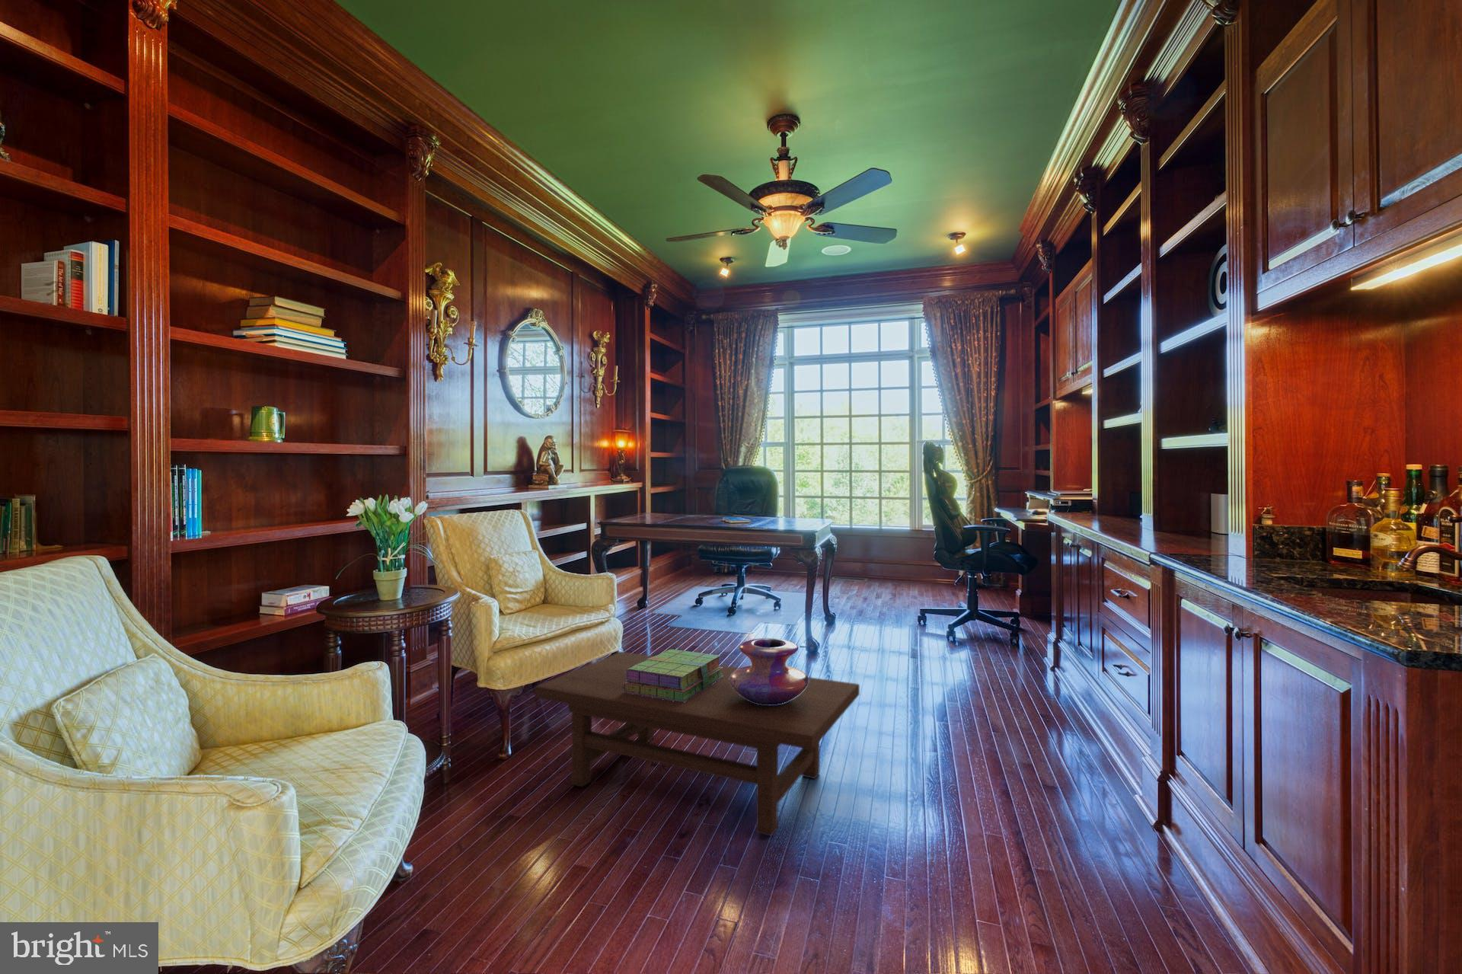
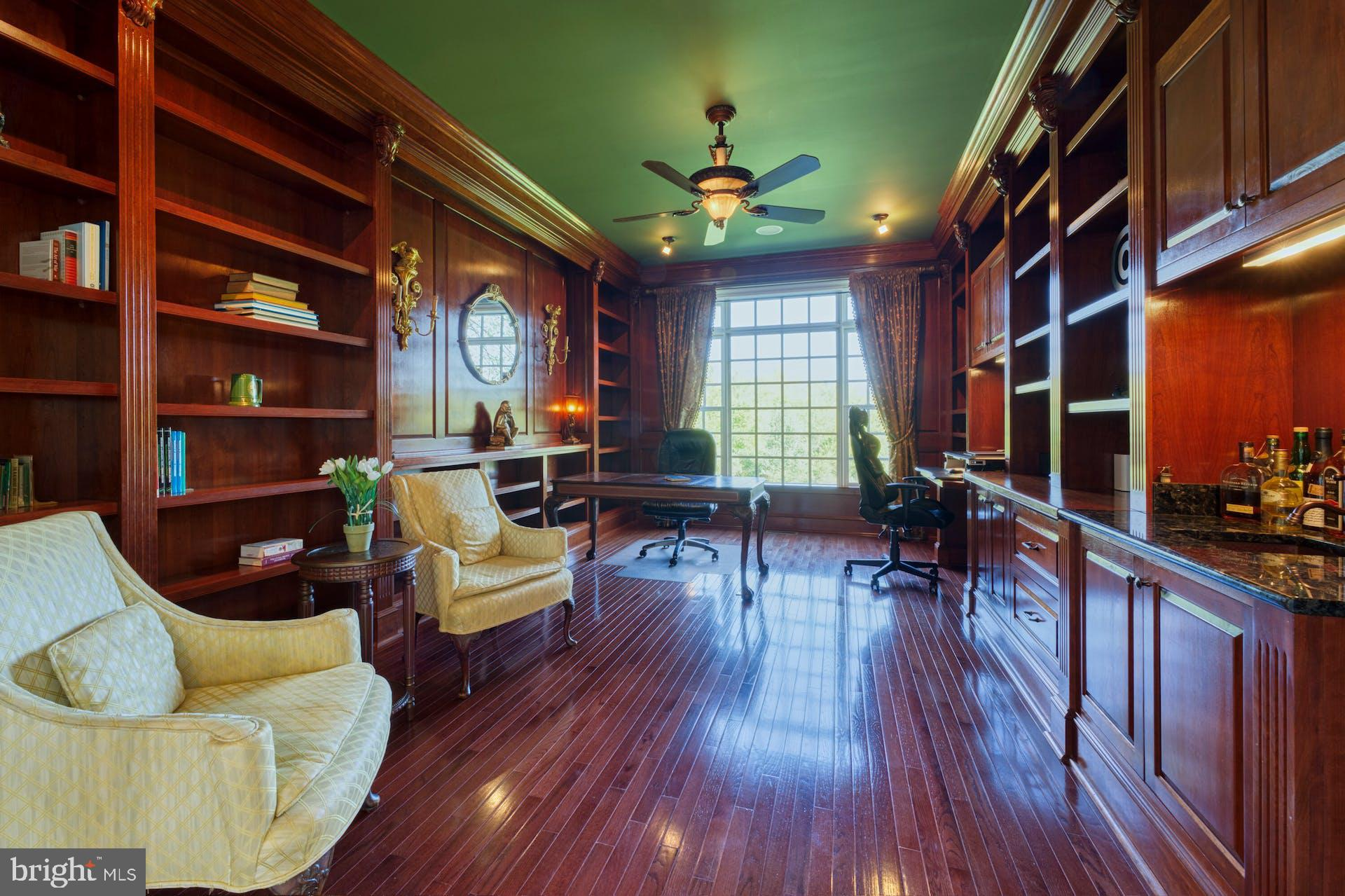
- decorative vase [728,637,809,704]
- stack of books [623,649,723,702]
- coffee table [534,651,861,837]
